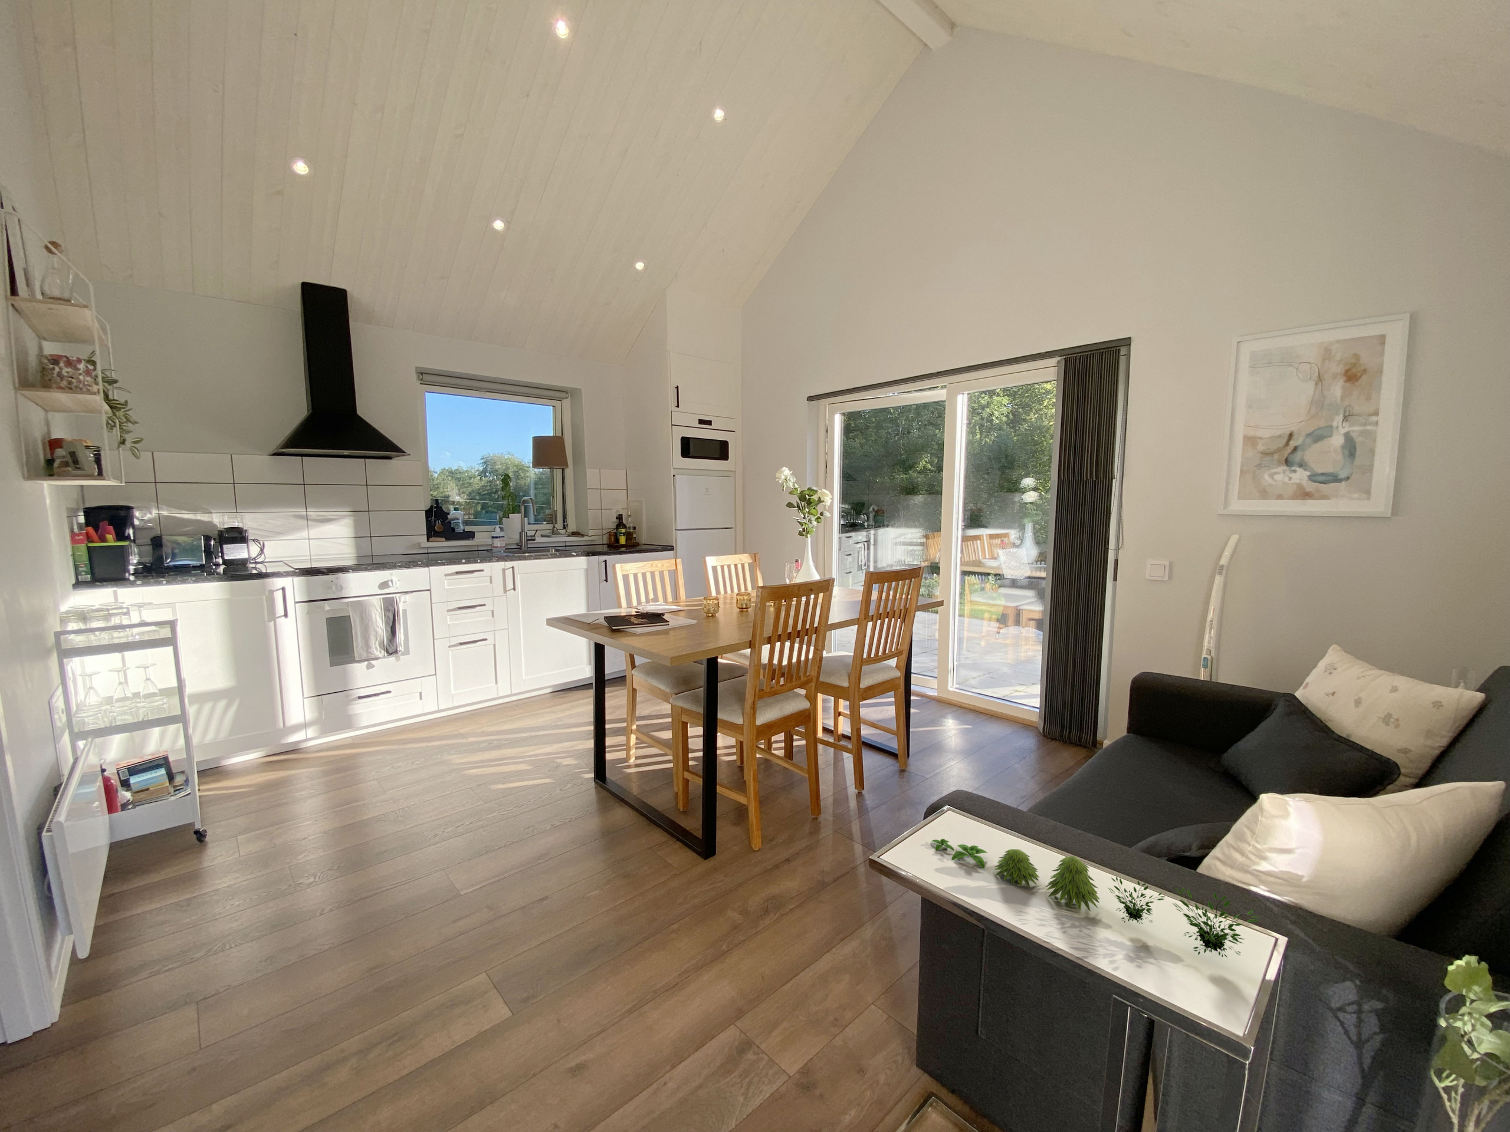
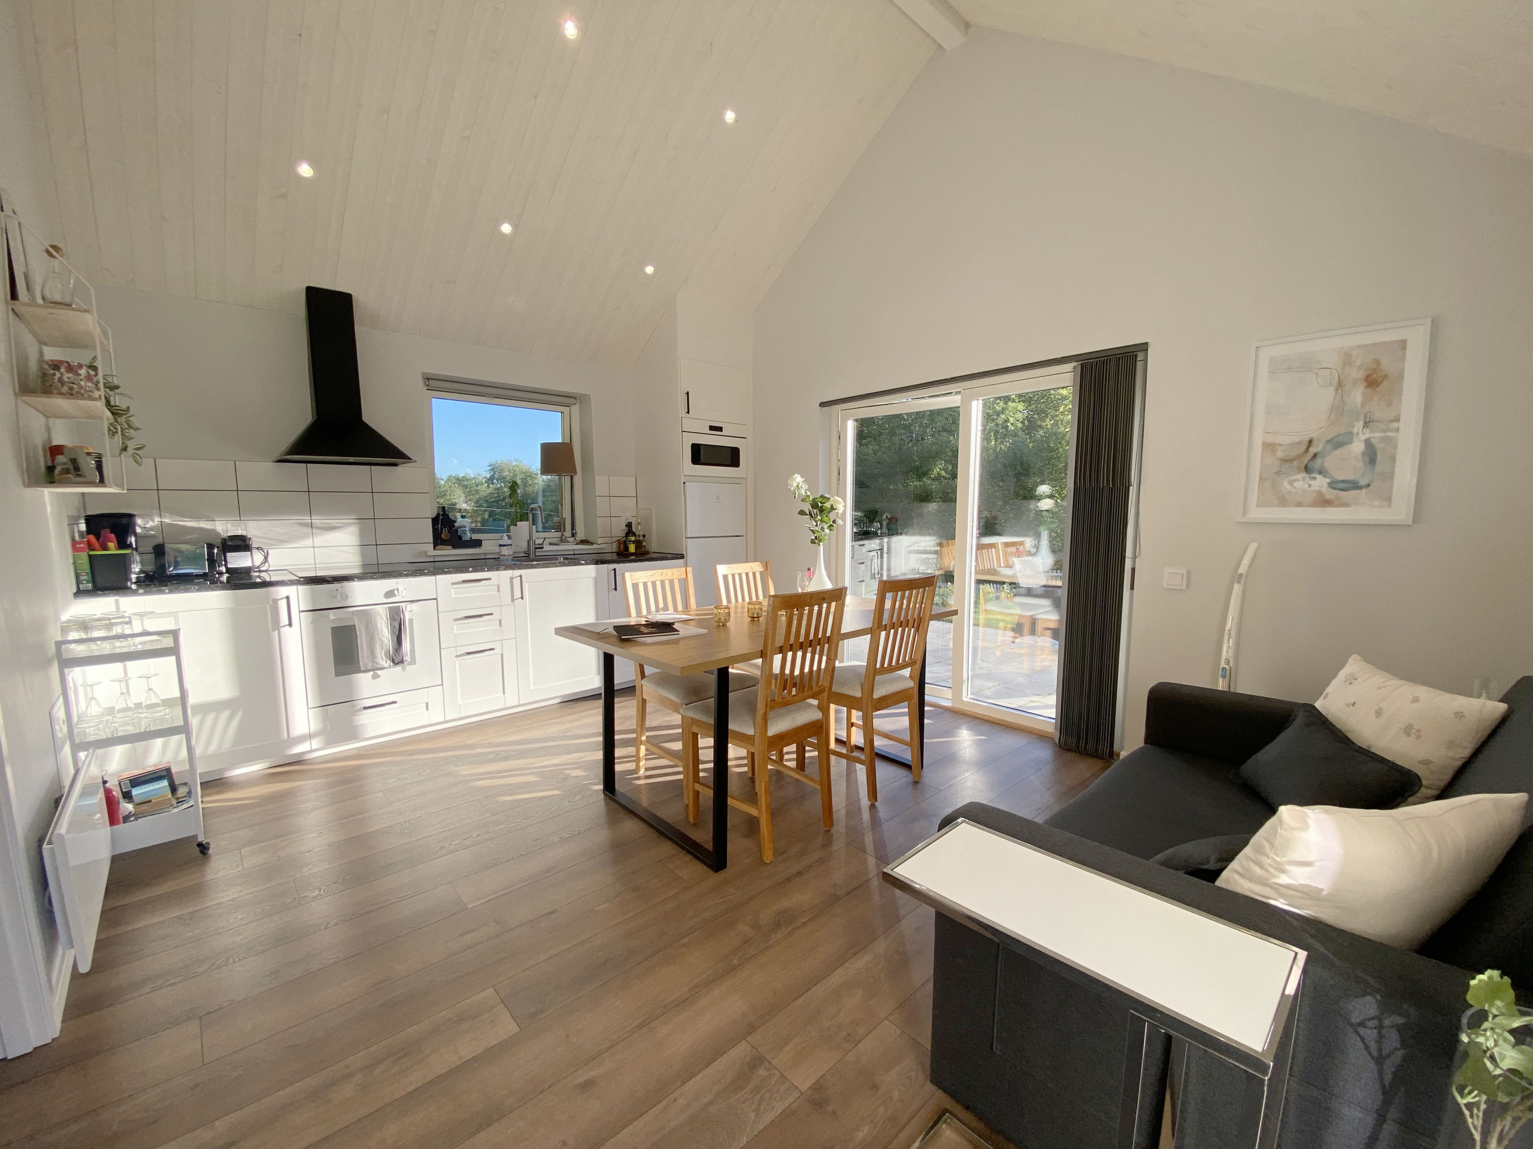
- plant [931,838,1260,958]
